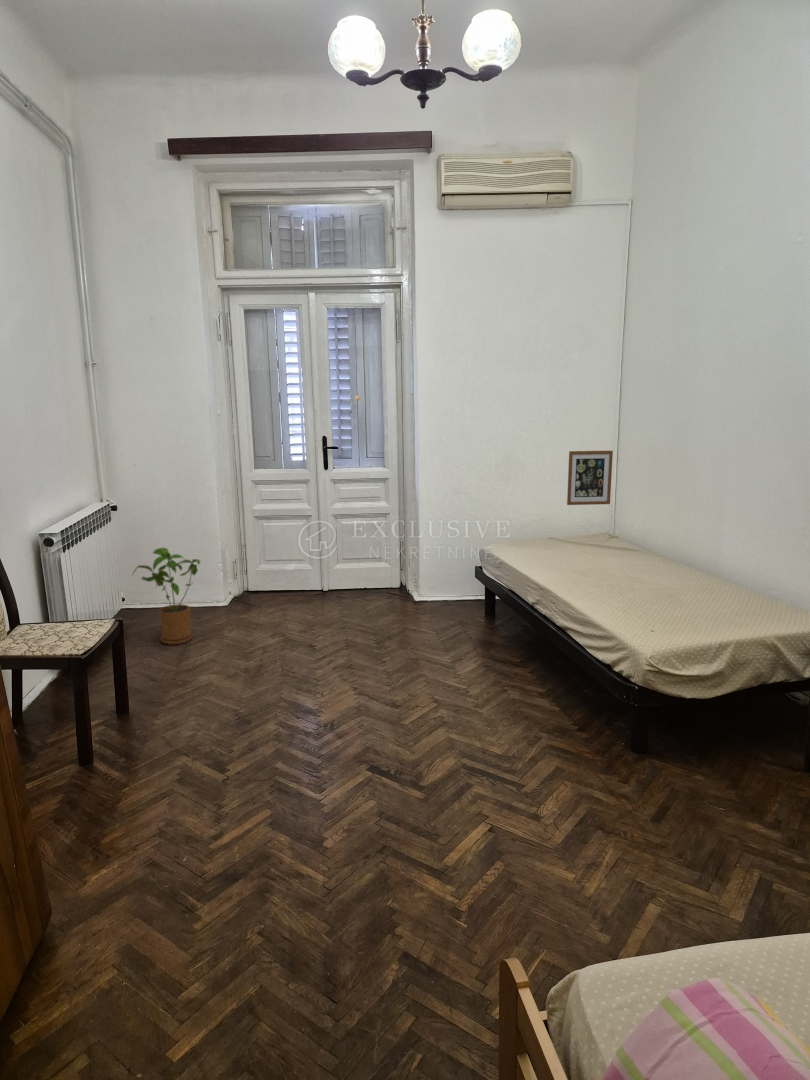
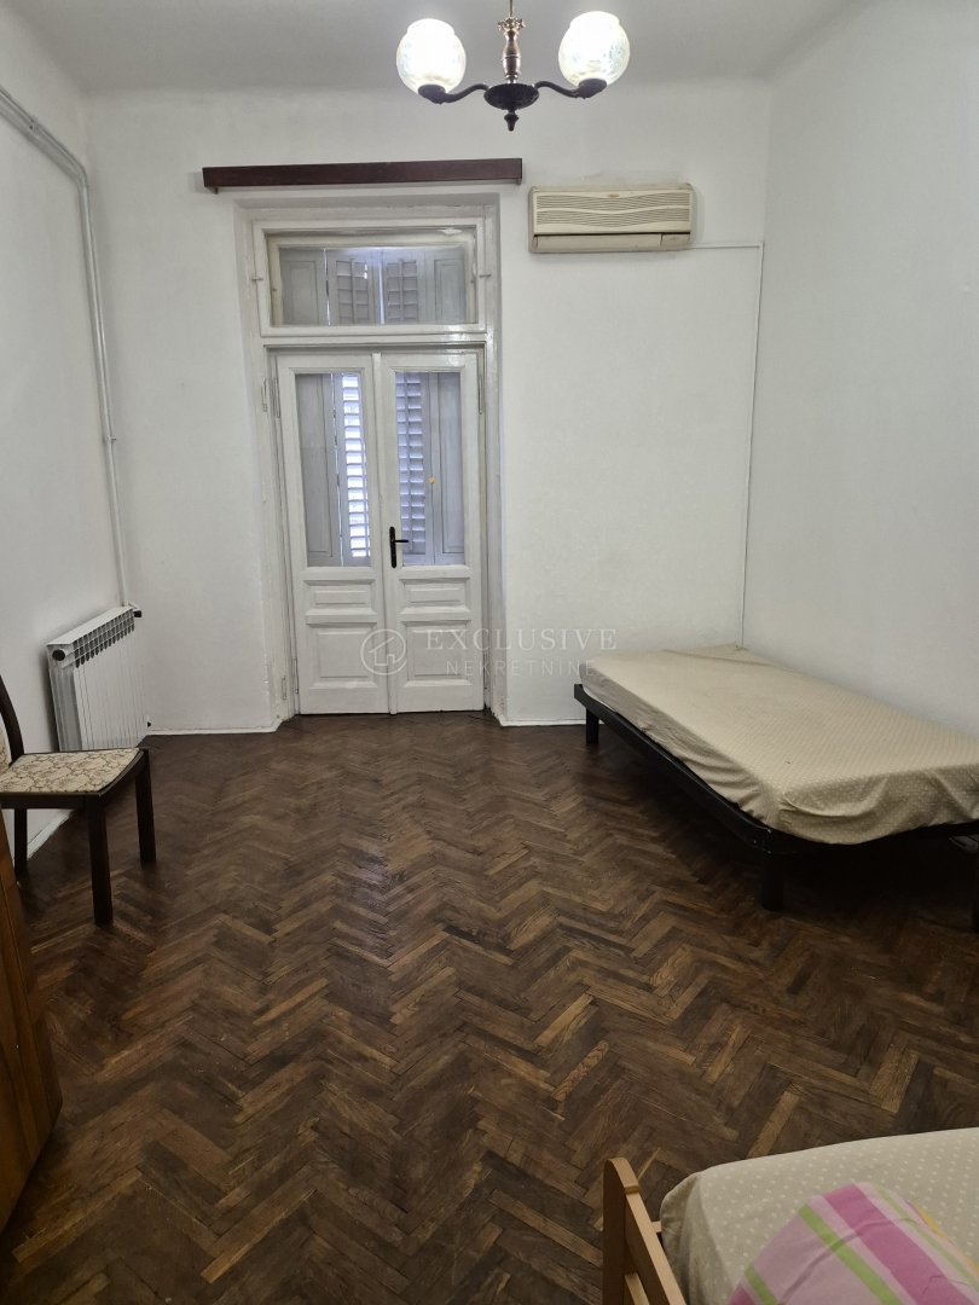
- wall art [566,450,614,506]
- house plant [132,547,202,646]
